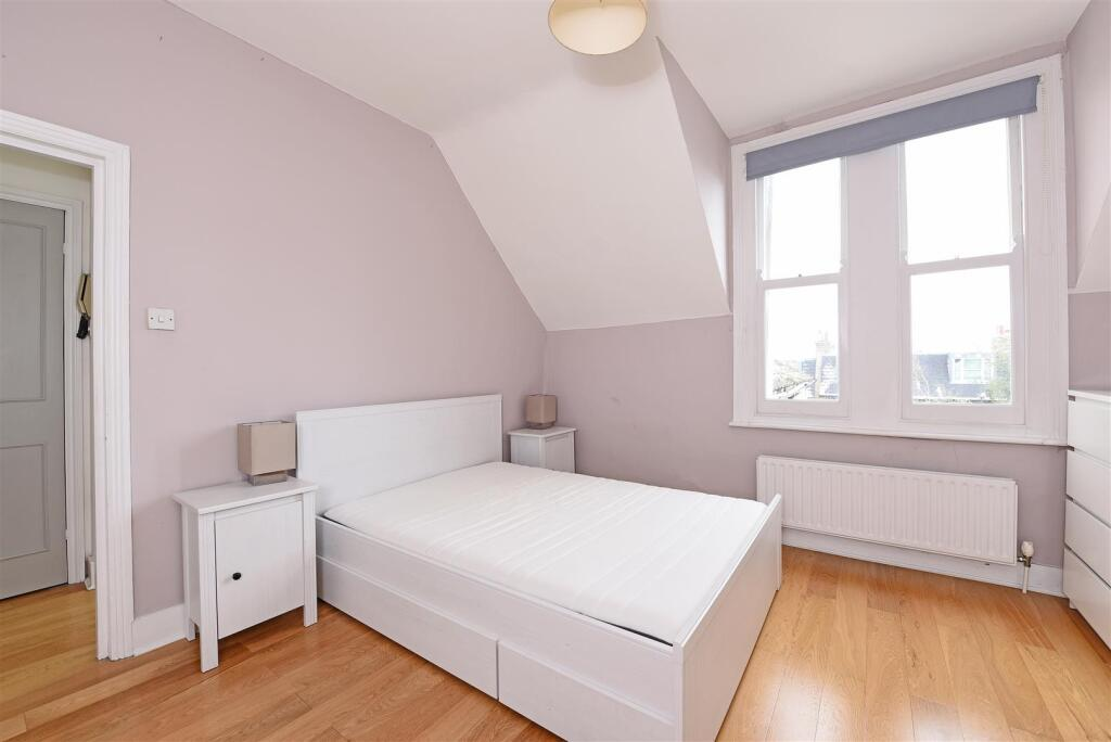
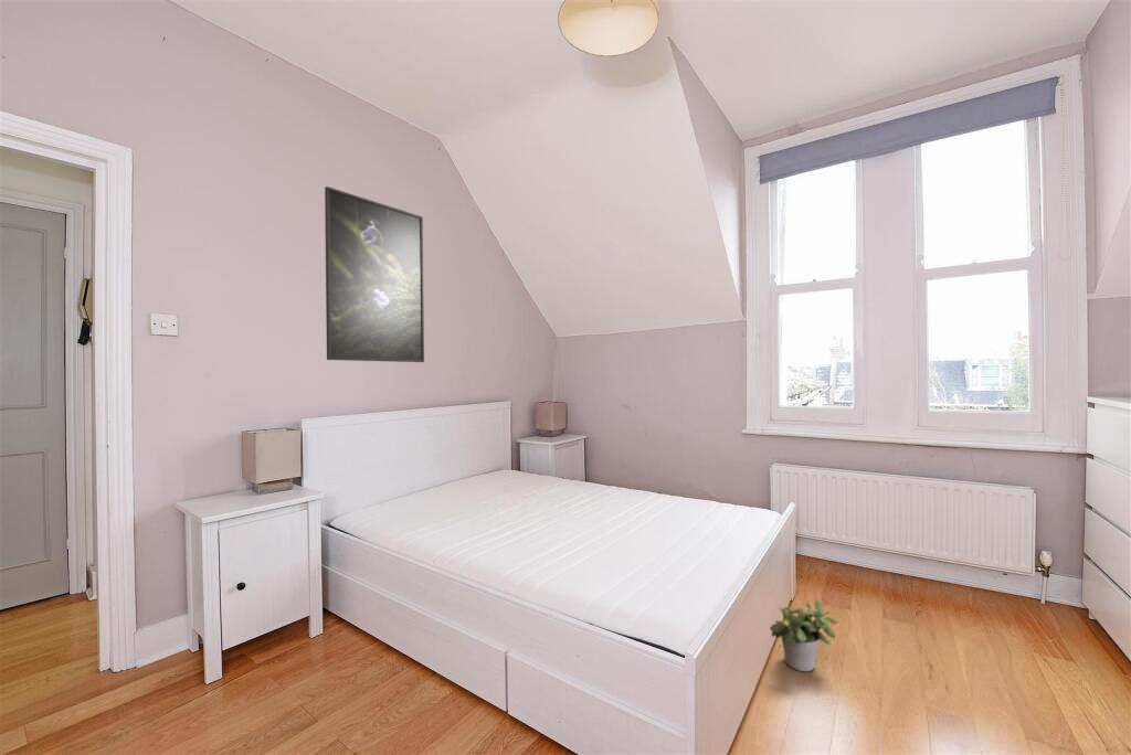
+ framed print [324,185,425,363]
+ potted plant [769,598,839,672]
